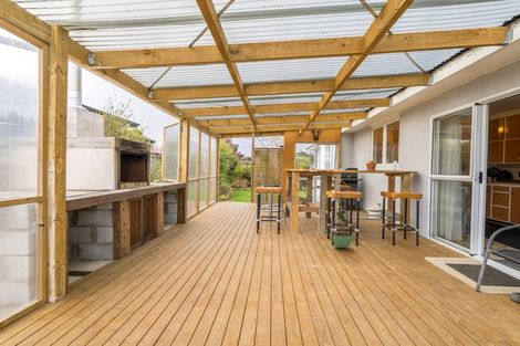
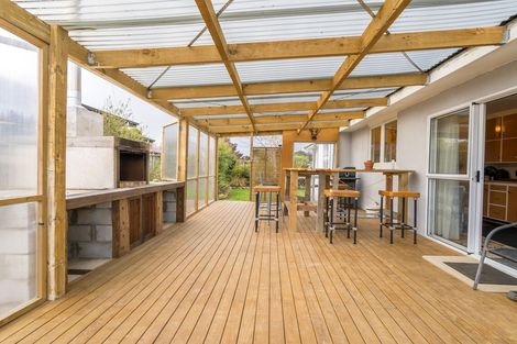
- potted plant [332,211,353,249]
